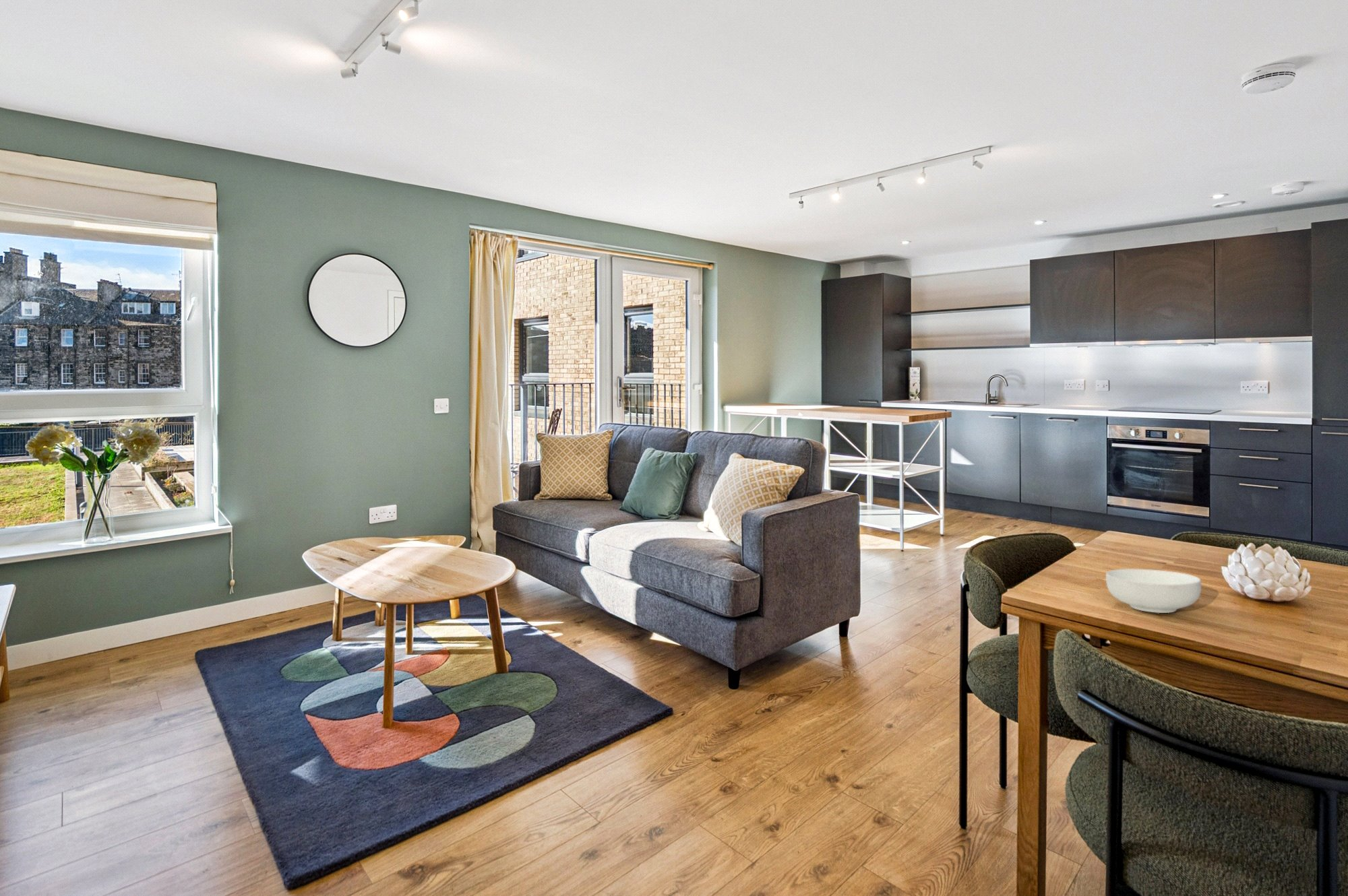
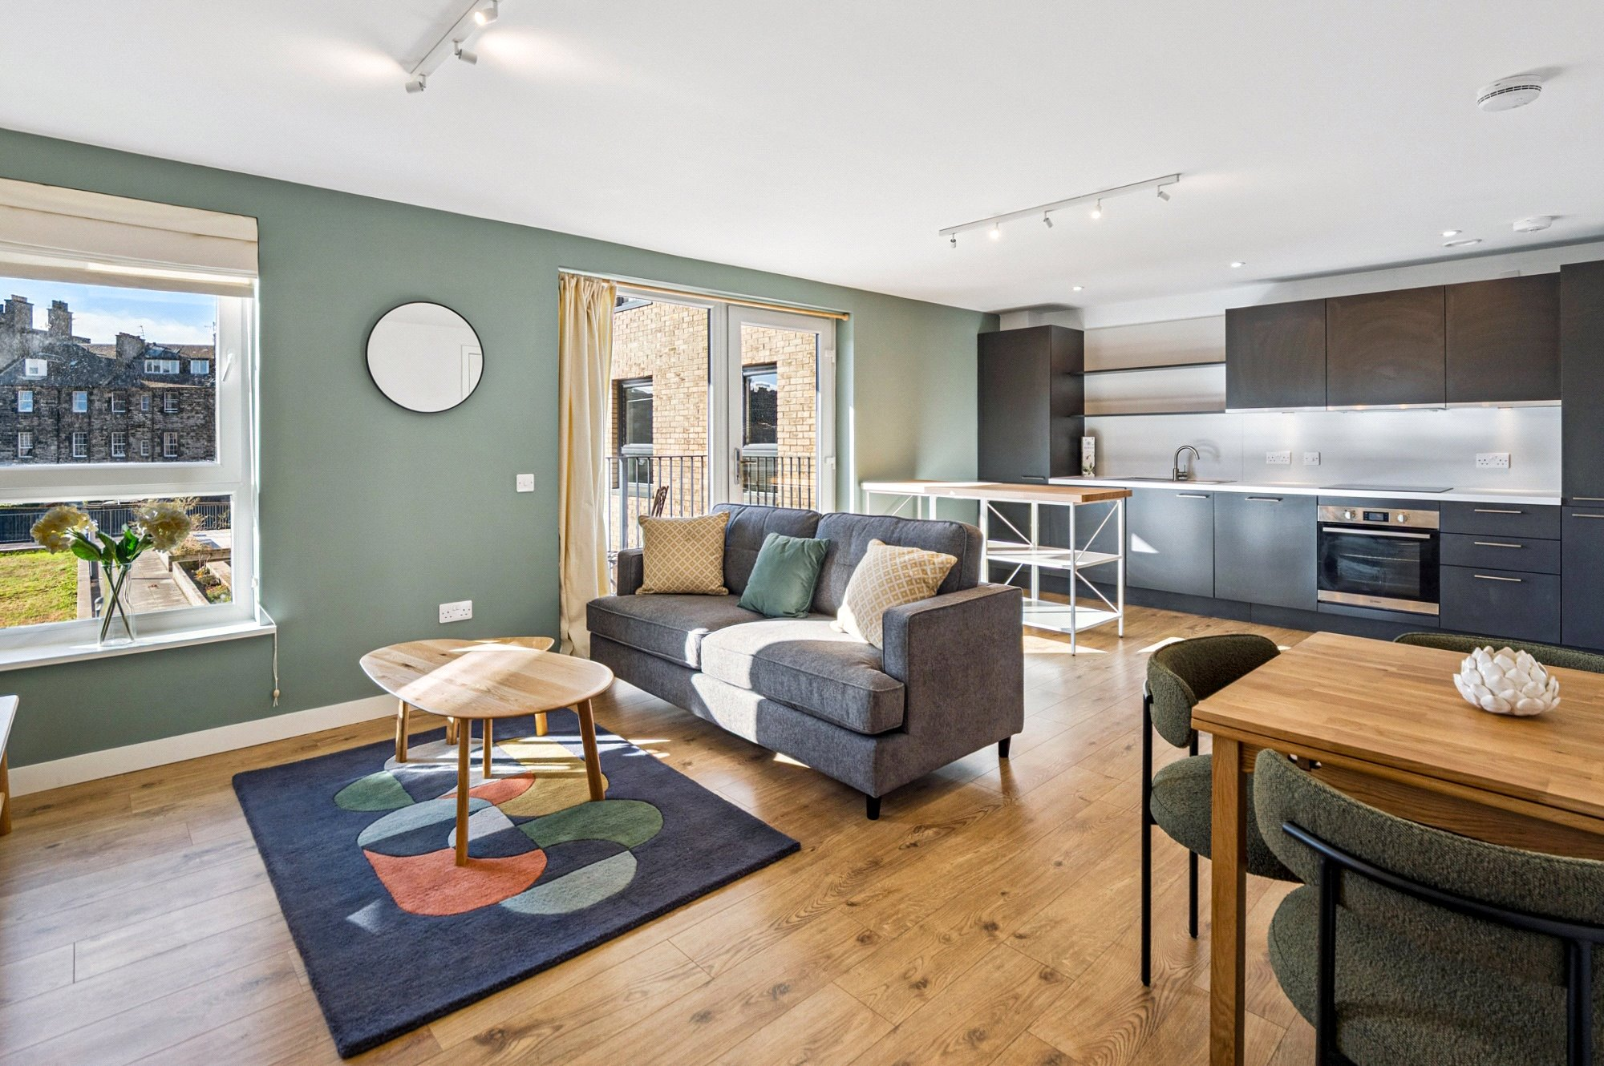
- cereal bowl [1105,569,1202,614]
